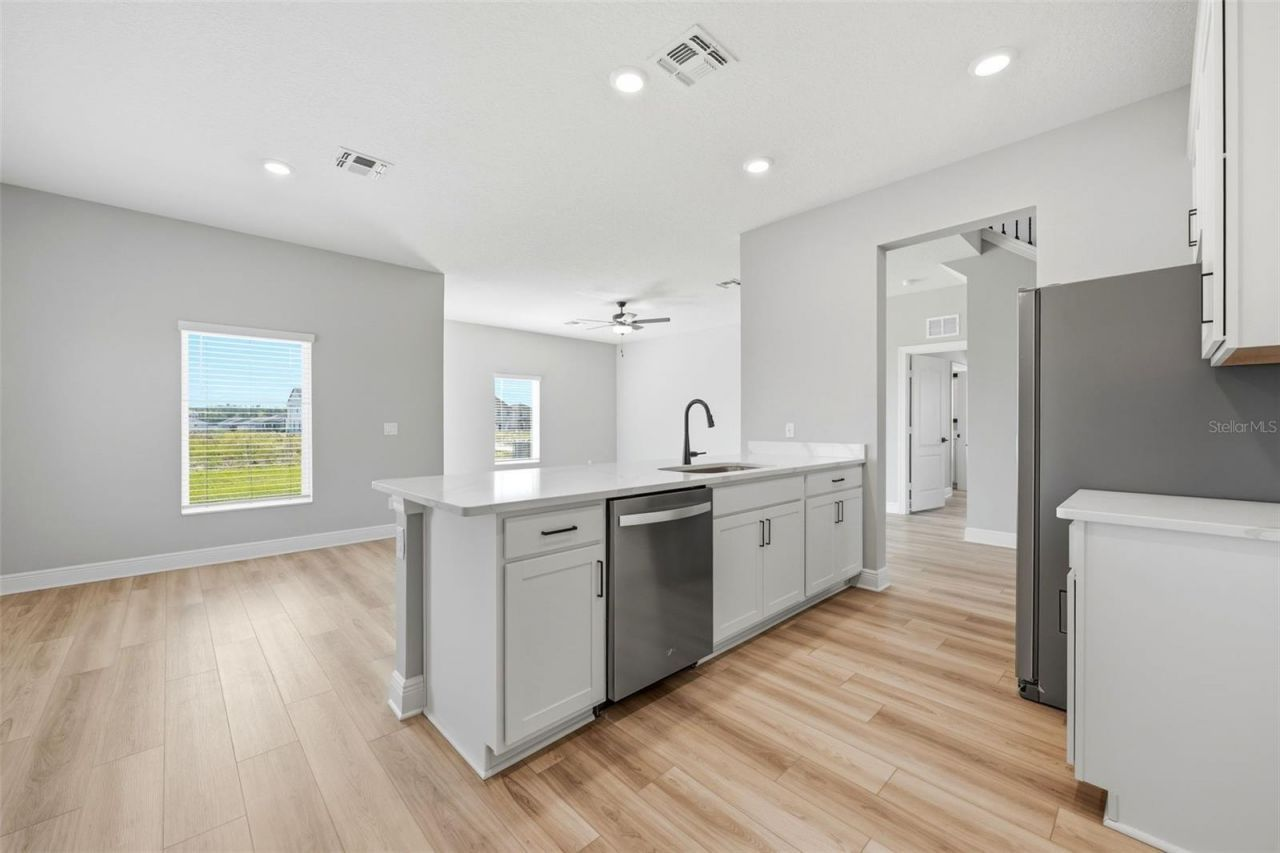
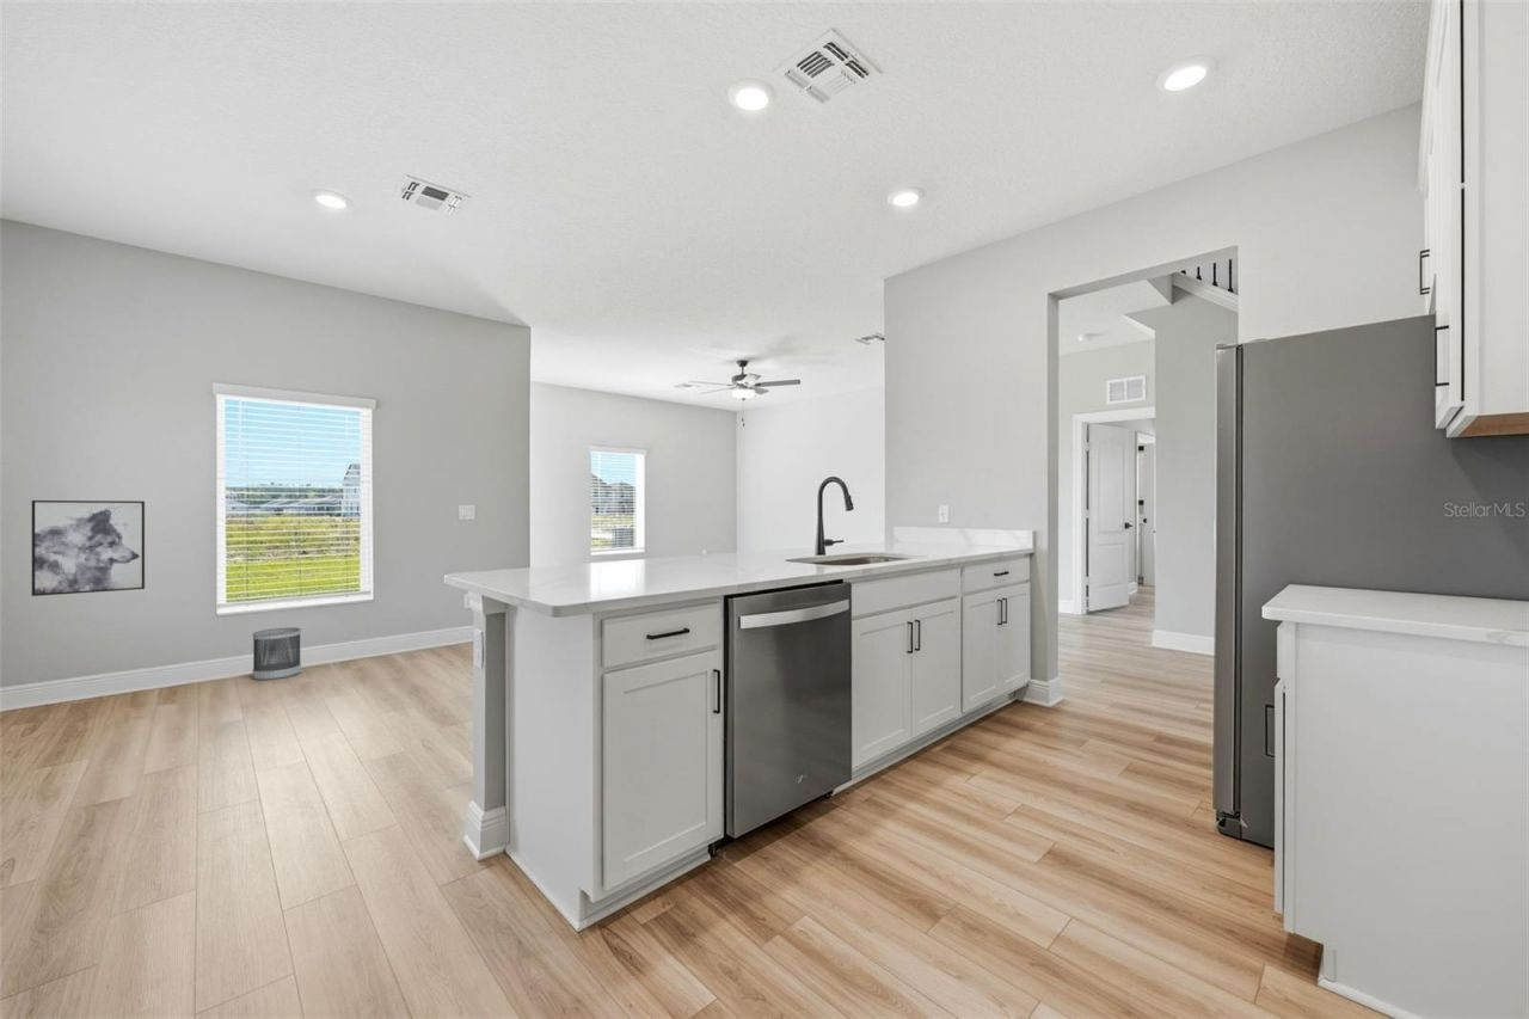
+ wastebasket [252,626,302,681]
+ wall art [31,499,146,597]
